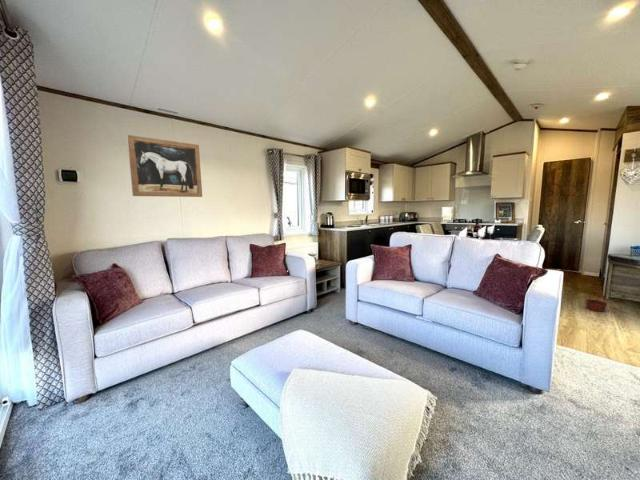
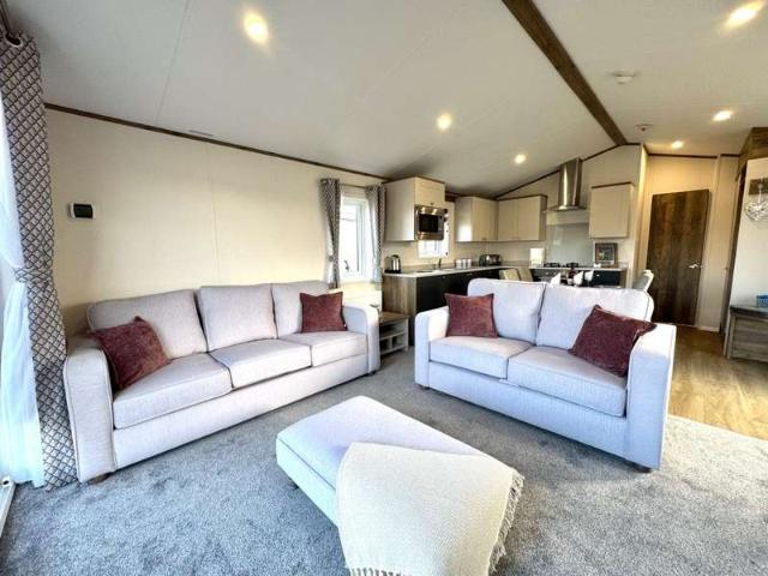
- basket [584,287,608,313]
- wall art [126,134,203,198]
